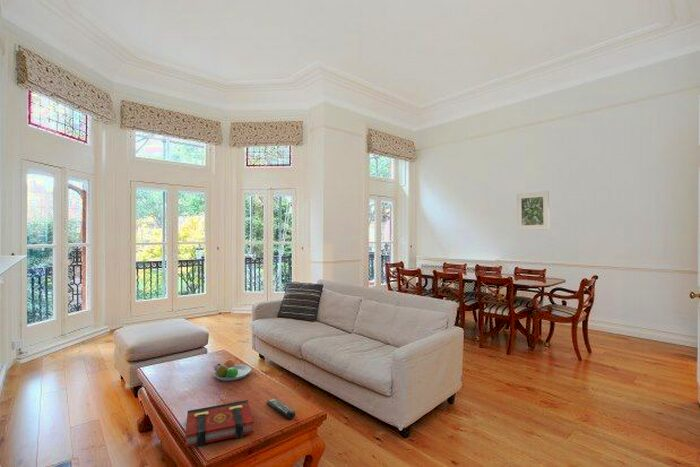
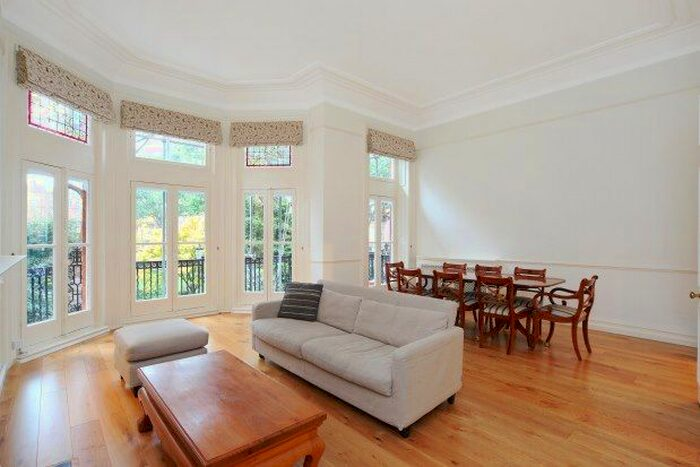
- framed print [515,190,550,231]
- book [184,399,255,448]
- fruit bowl [212,357,252,382]
- remote control [266,397,296,420]
